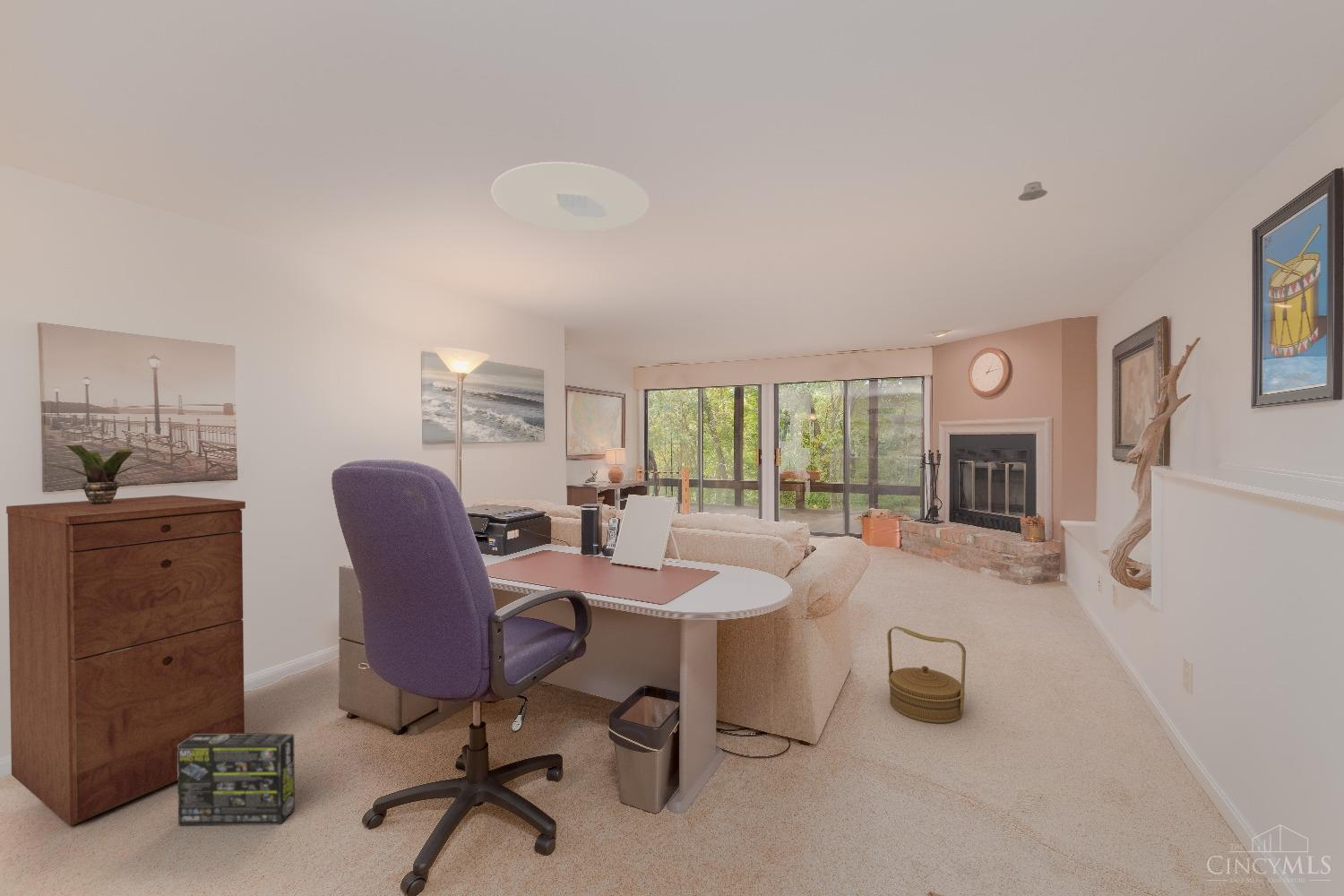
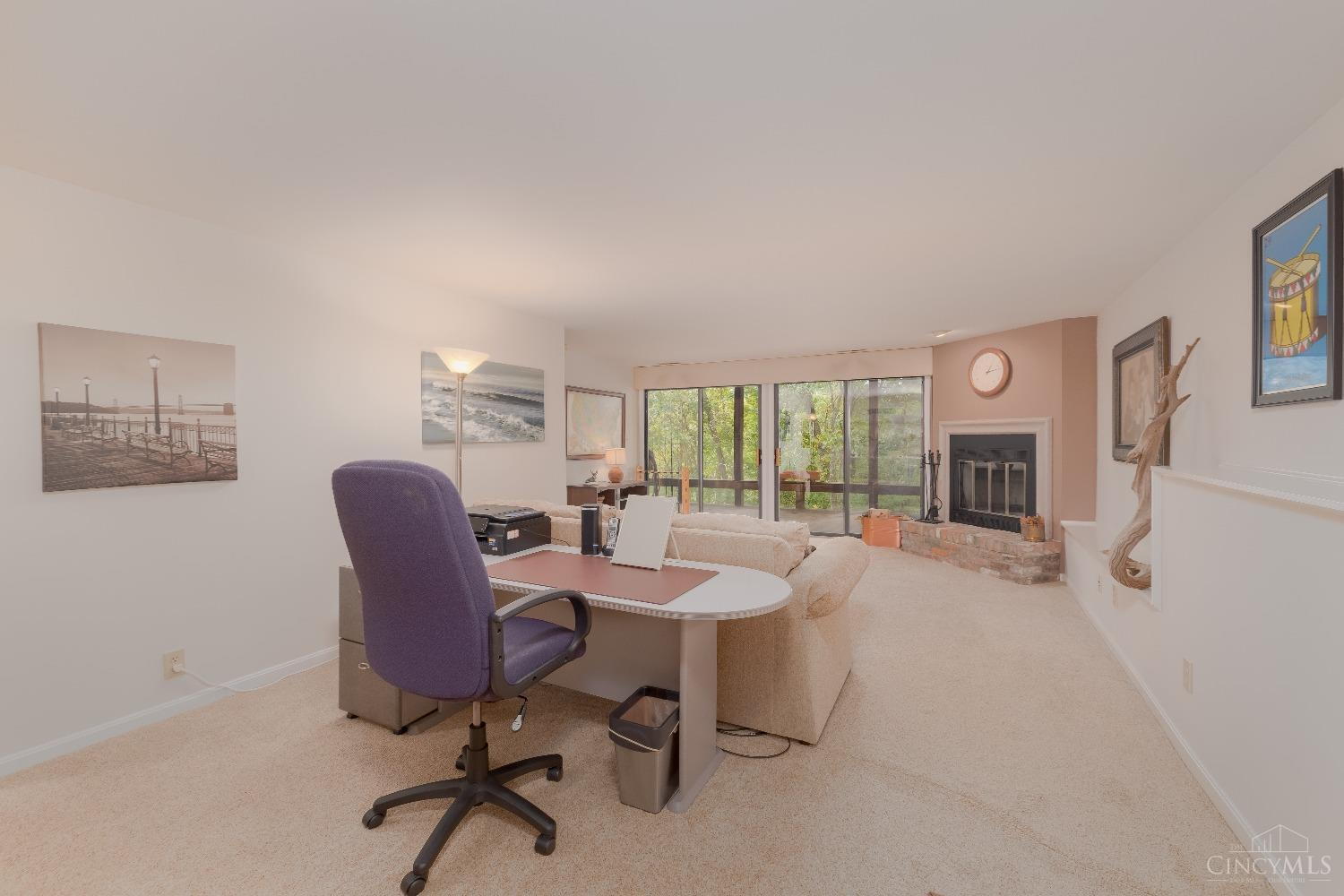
- filing cabinet [5,495,246,827]
- recessed light [1018,181,1048,202]
- box [177,733,296,826]
- potted plant [44,444,151,504]
- basket [886,625,967,724]
- ceiling light [491,161,650,232]
